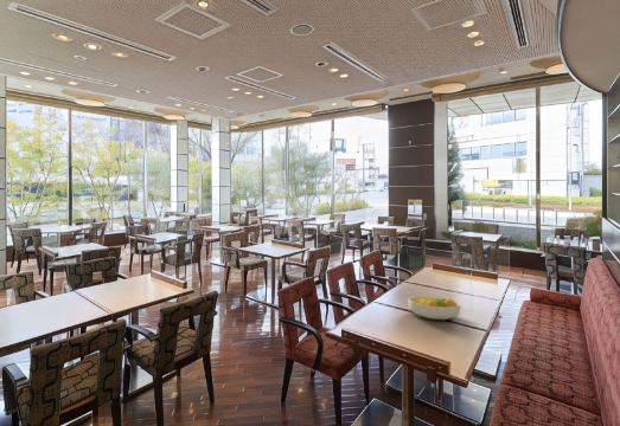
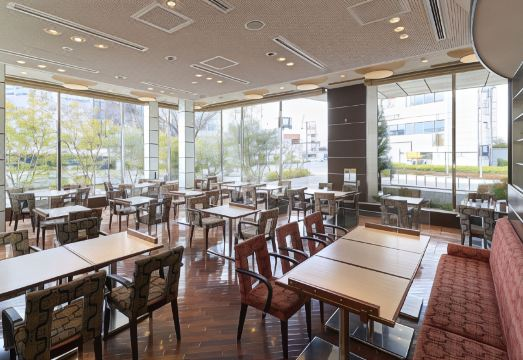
- fruit bowl [407,296,462,321]
